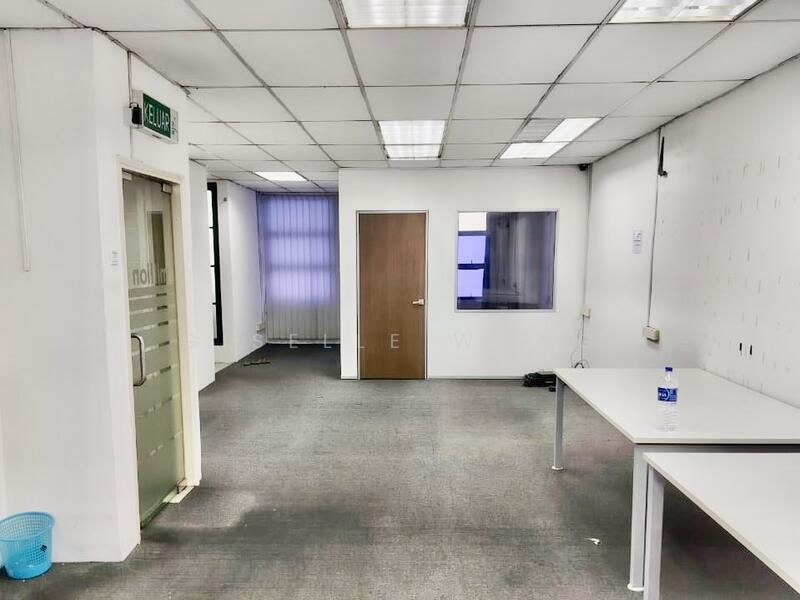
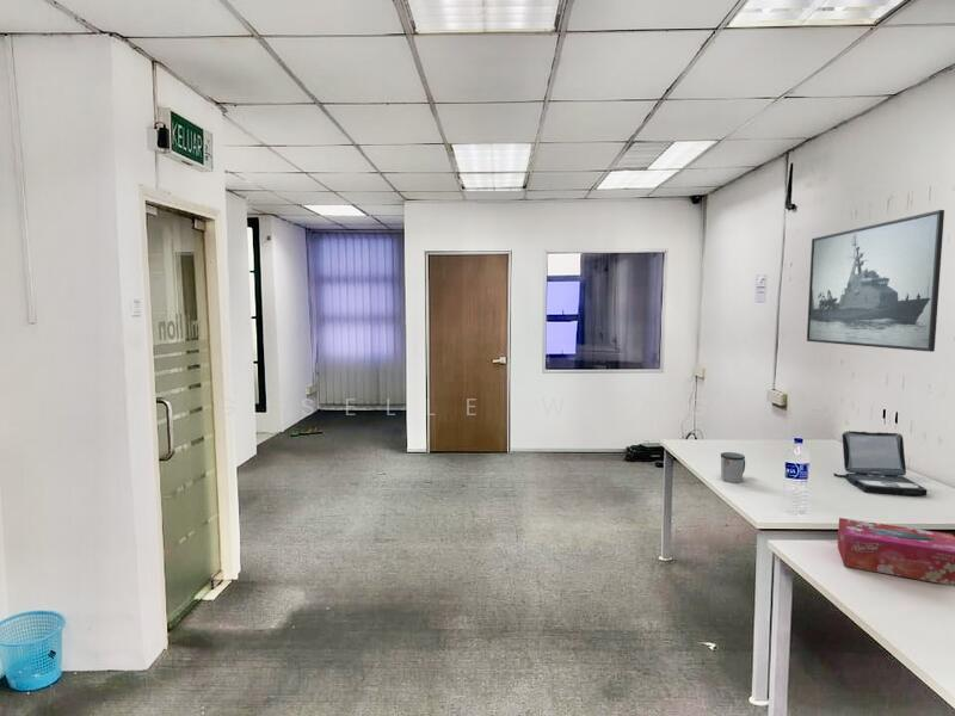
+ laptop [833,430,928,496]
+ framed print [806,209,945,353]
+ tissue box [837,517,955,587]
+ mug [720,451,746,484]
